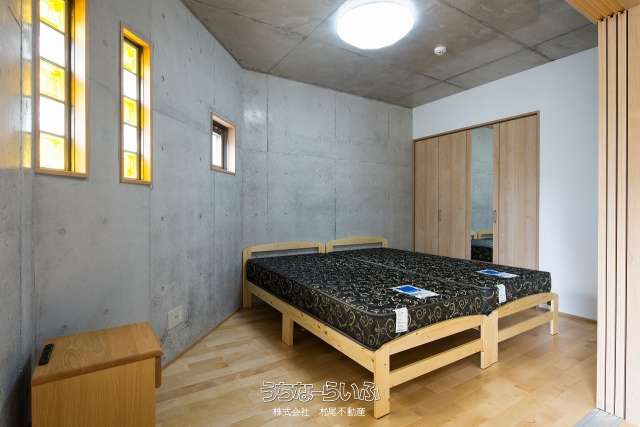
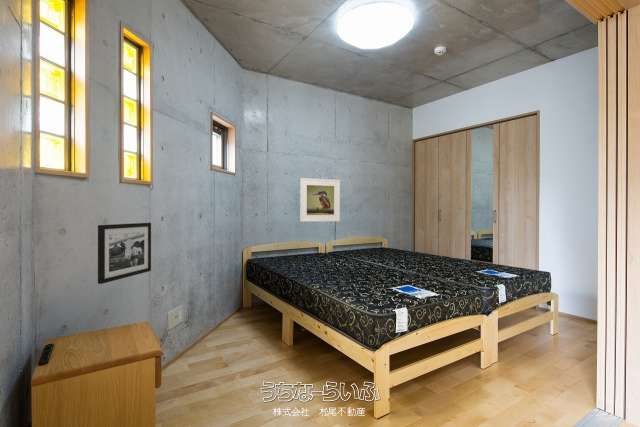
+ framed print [299,177,341,223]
+ picture frame [97,222,152,285]
